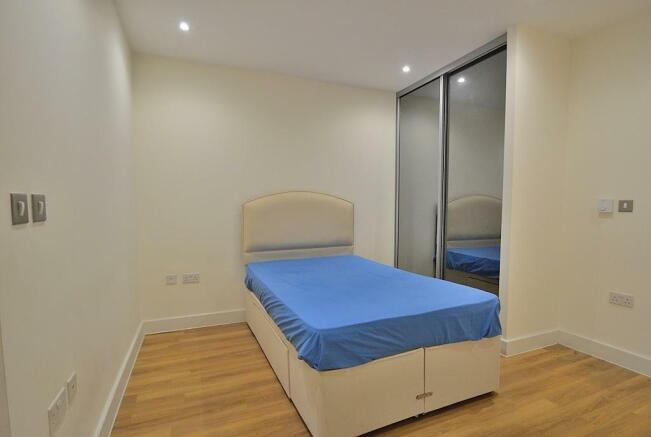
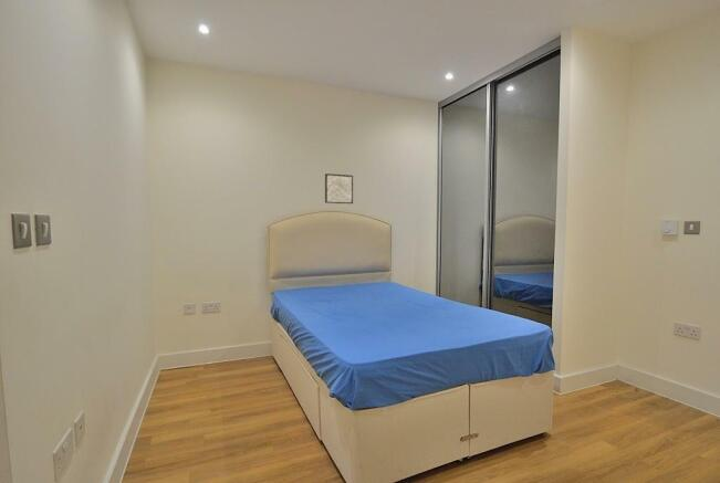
+ wall art [324,172,354,204]
